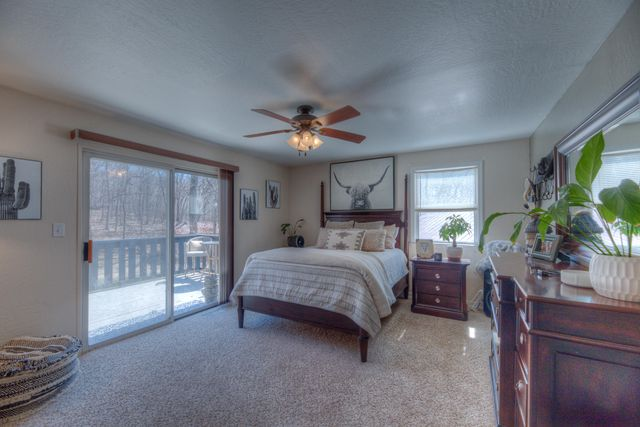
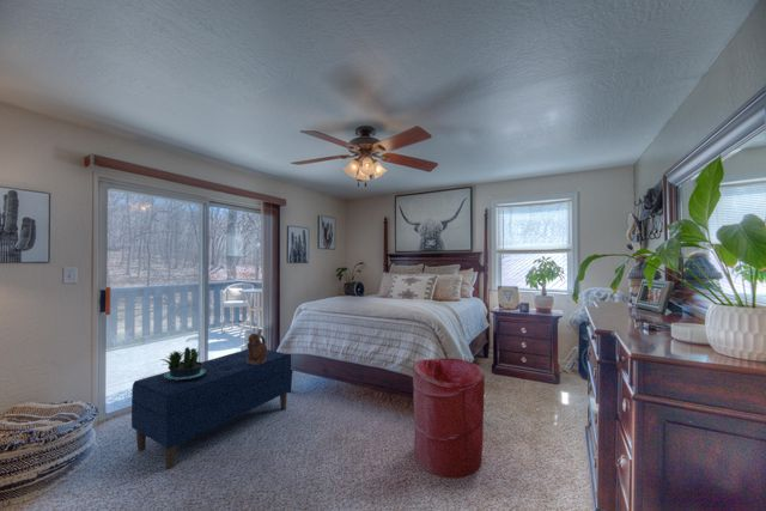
+ ceramic vessel [245,328,268,365]
+ bench [130,348,292,470]
+ potted plant [158,346,206,381]
+ laundry hamper [412,358,486,480]
